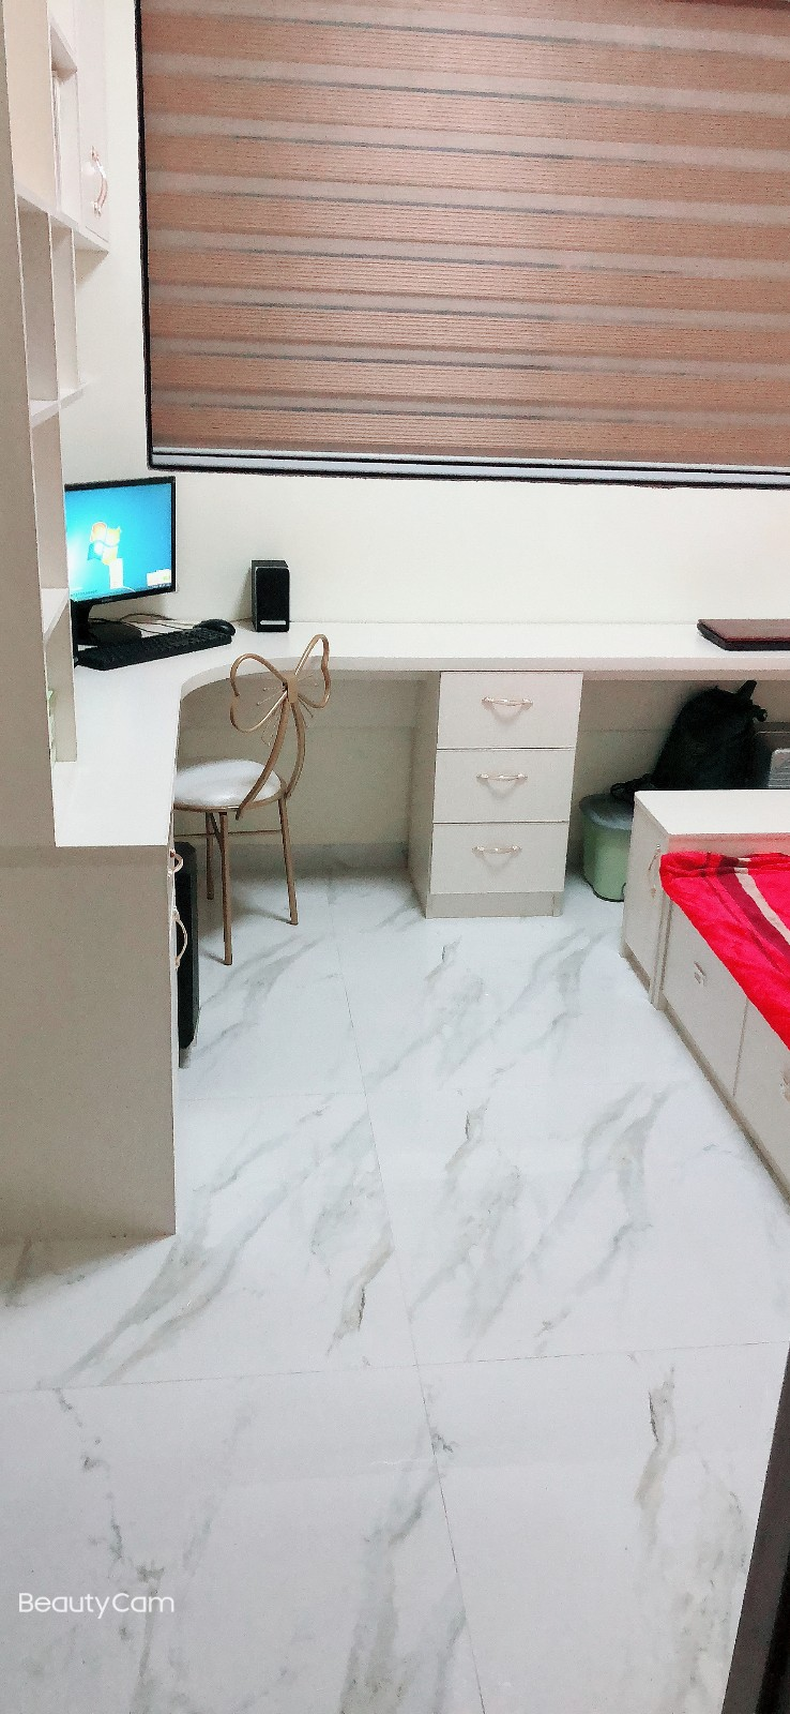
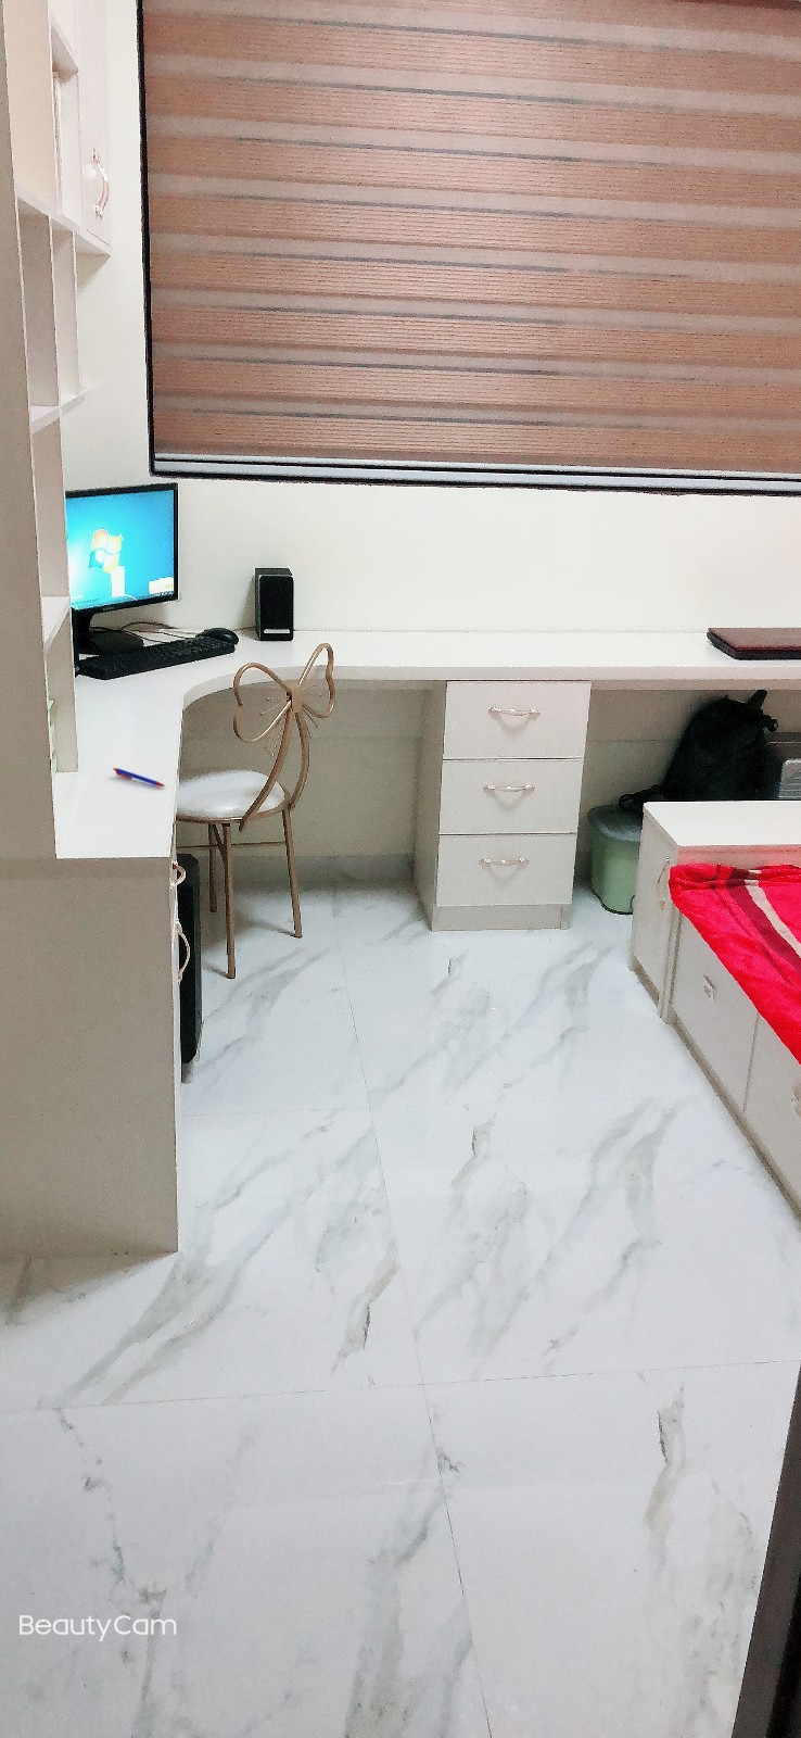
+ pen [113,767,166,788]
